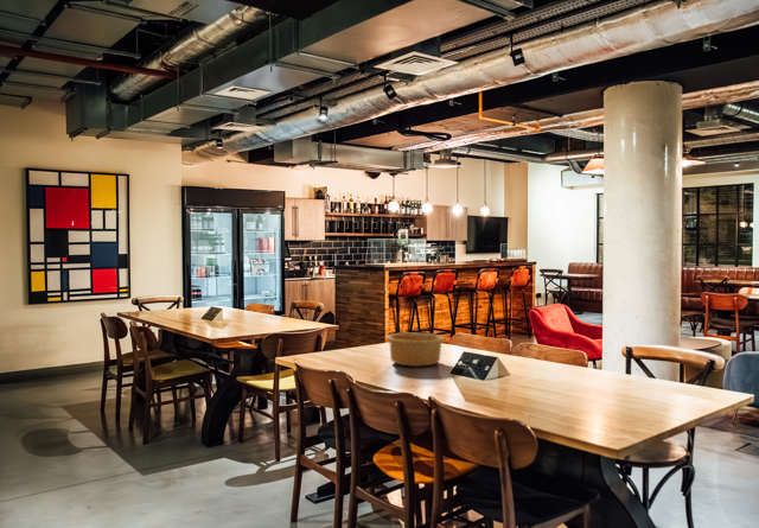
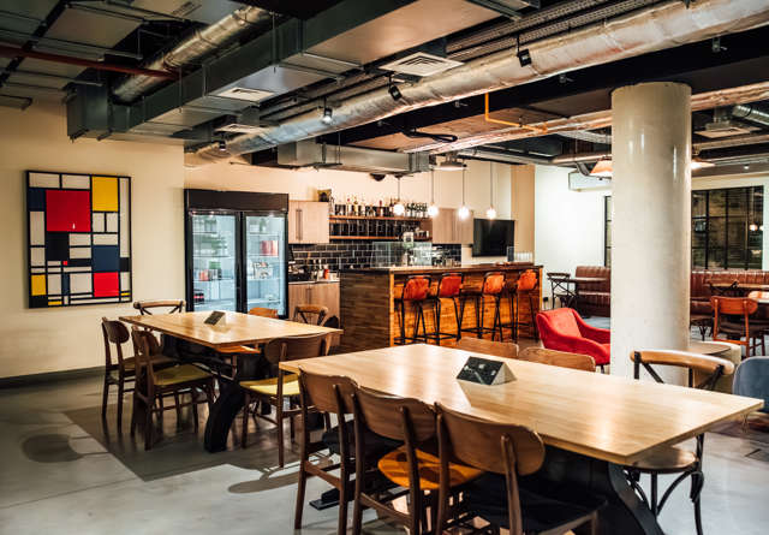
- bowl [384,332,447,368]
